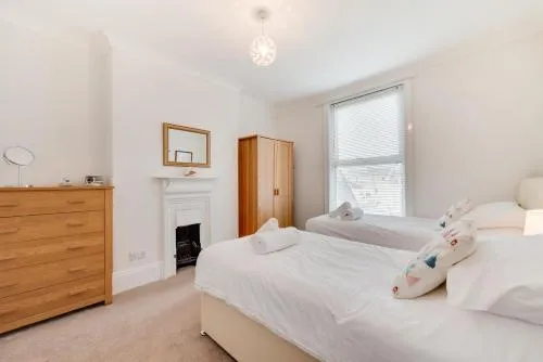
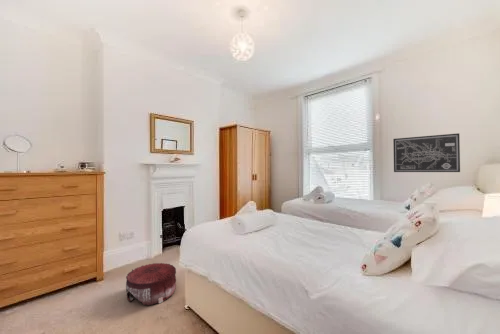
+ pouf [125,262,177,306]
+ wall art [392,132,461,173]
